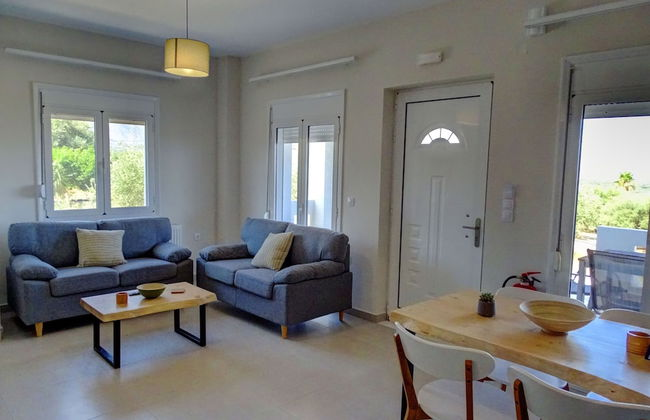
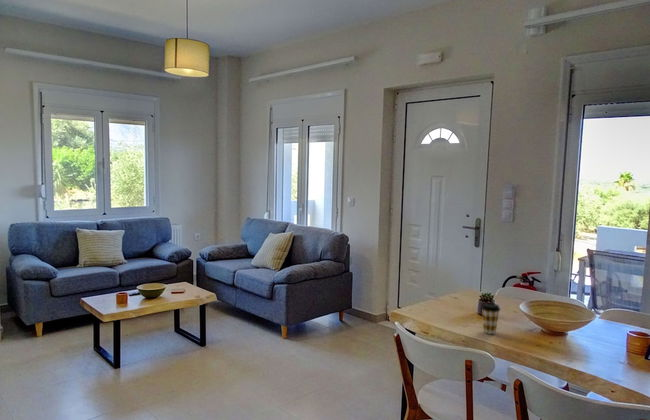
+ coffee cup [480,302,501,335]
